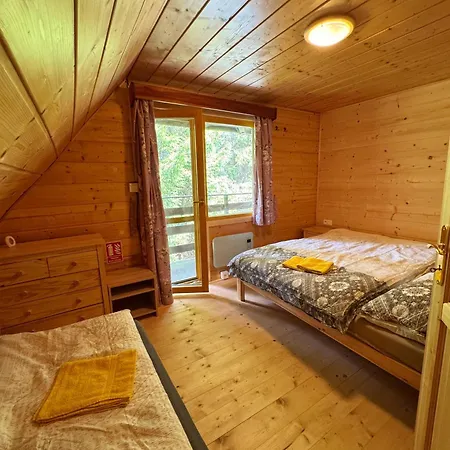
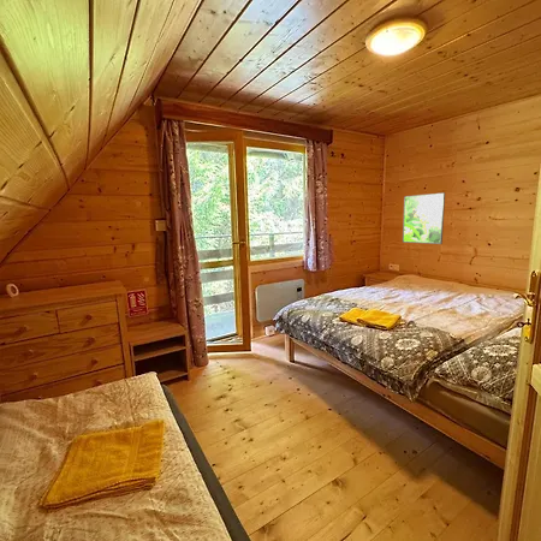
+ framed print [402,191,446,245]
